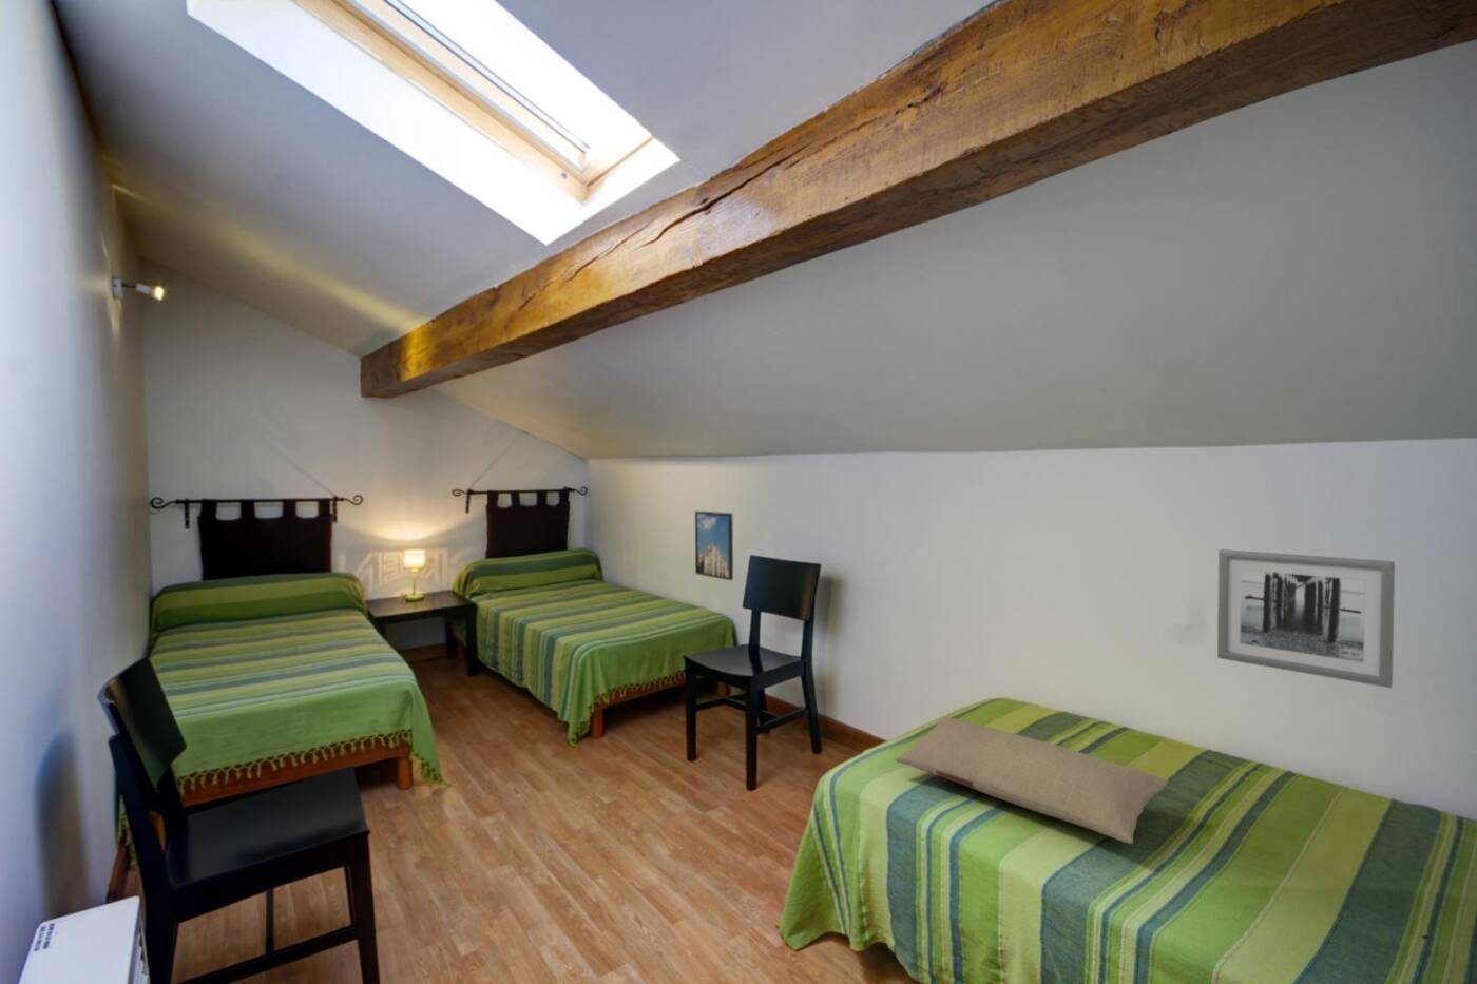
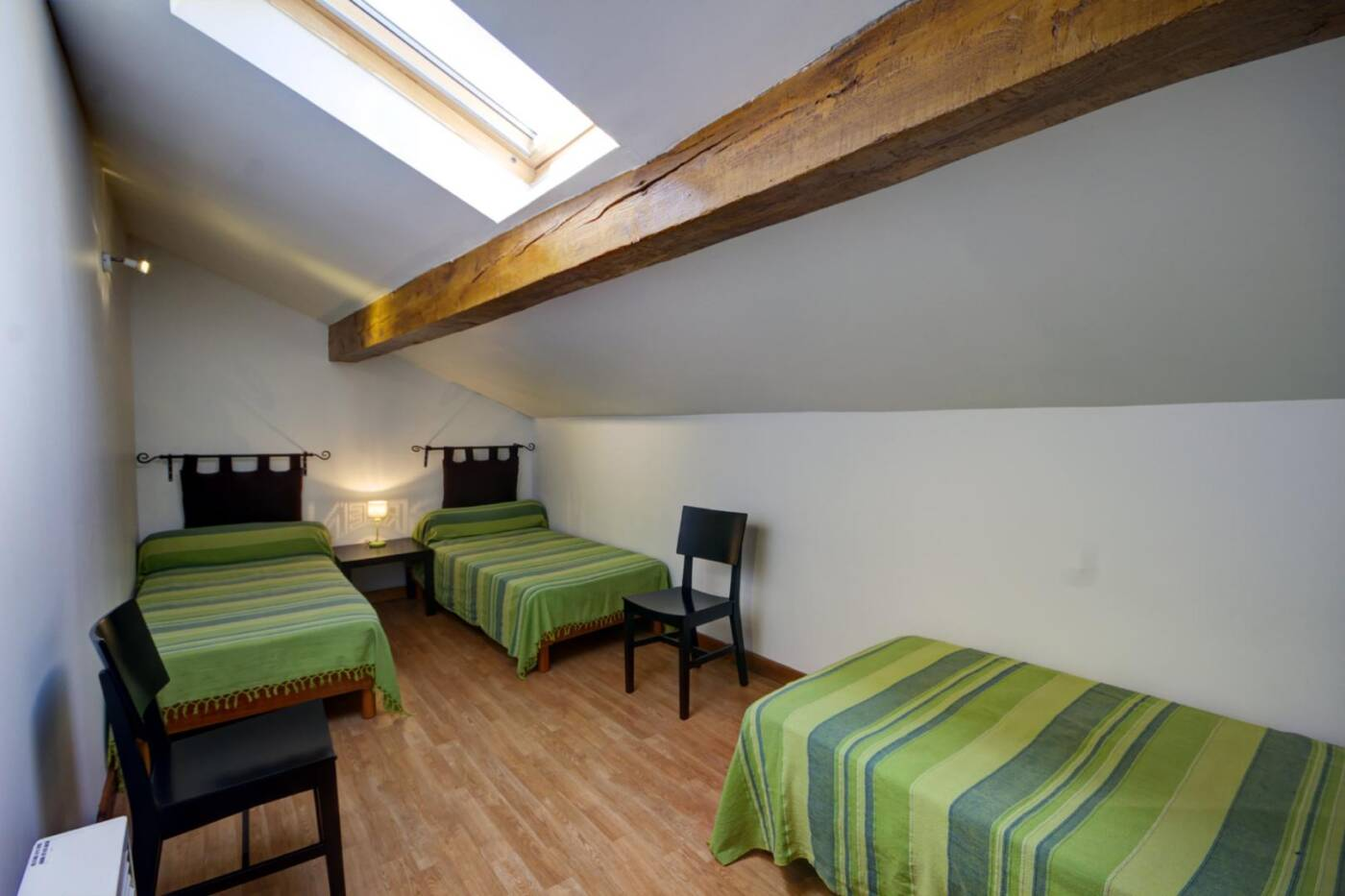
- wall art [1217,548,1396,689]
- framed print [694,511,735,581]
- pillow [894,716,1168,845]
